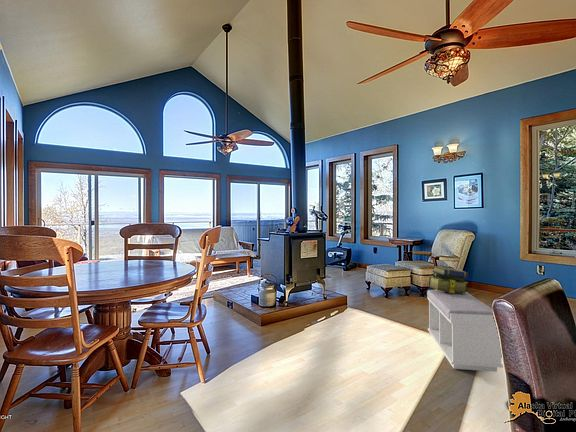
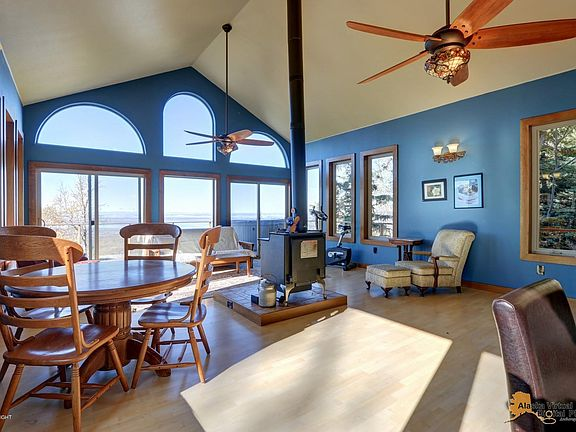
- stack of books [428,265,470,294]
- bench [426,289,504,373]
